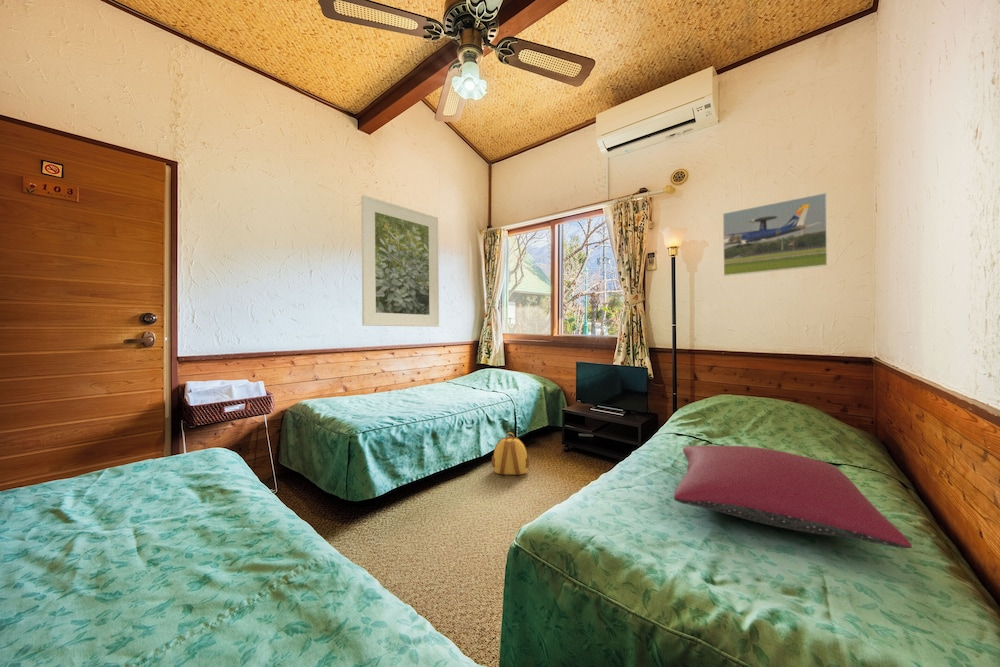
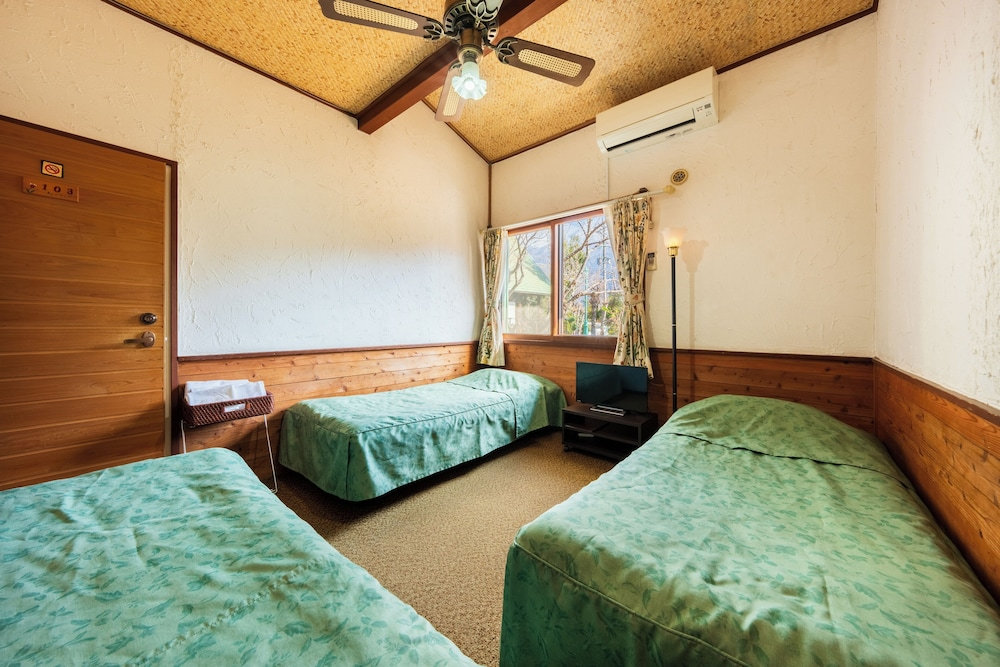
- backpack [491,431,530,476]
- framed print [722,191,828,277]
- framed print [360,194,440,328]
- pillow [673,445,913,549]
